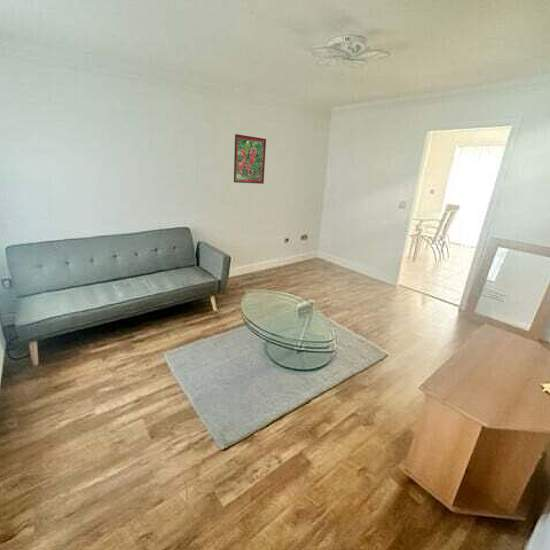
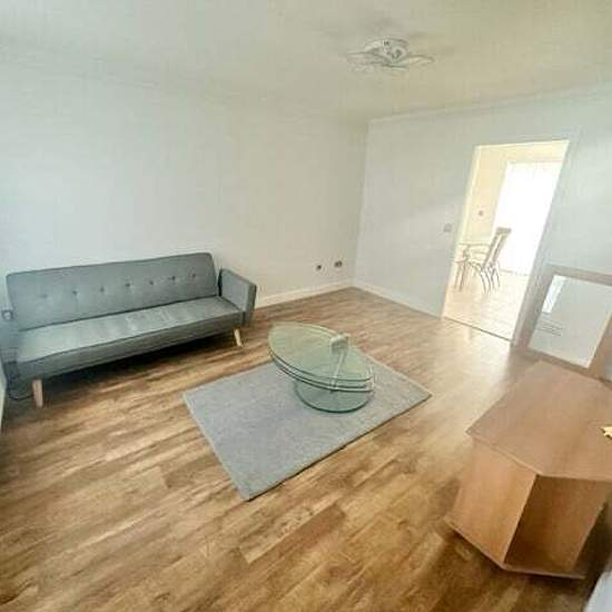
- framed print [233,133,267,185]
